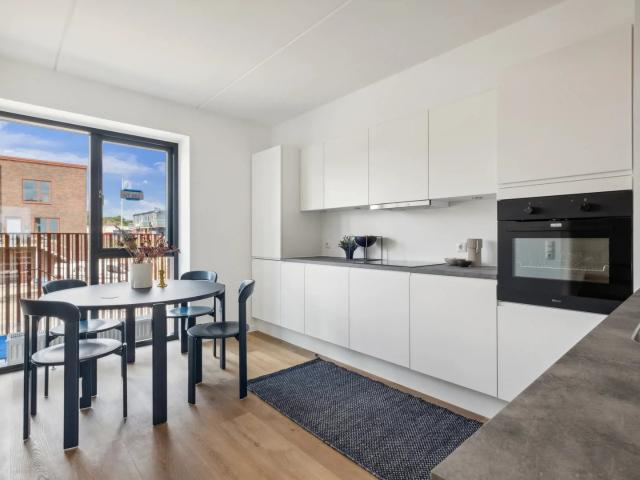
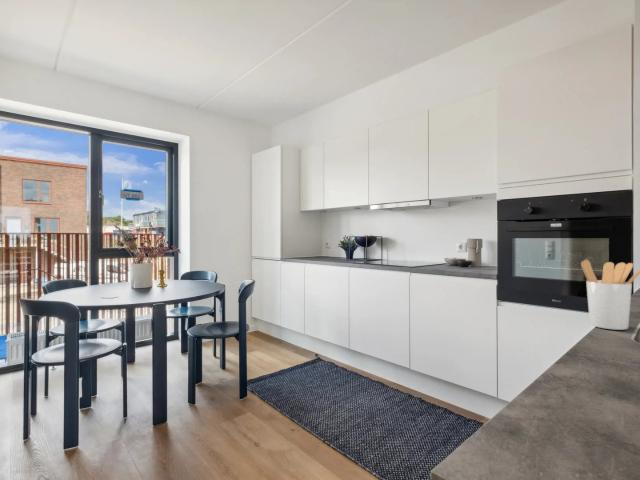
+ utensil holder [580,259,640,331]
